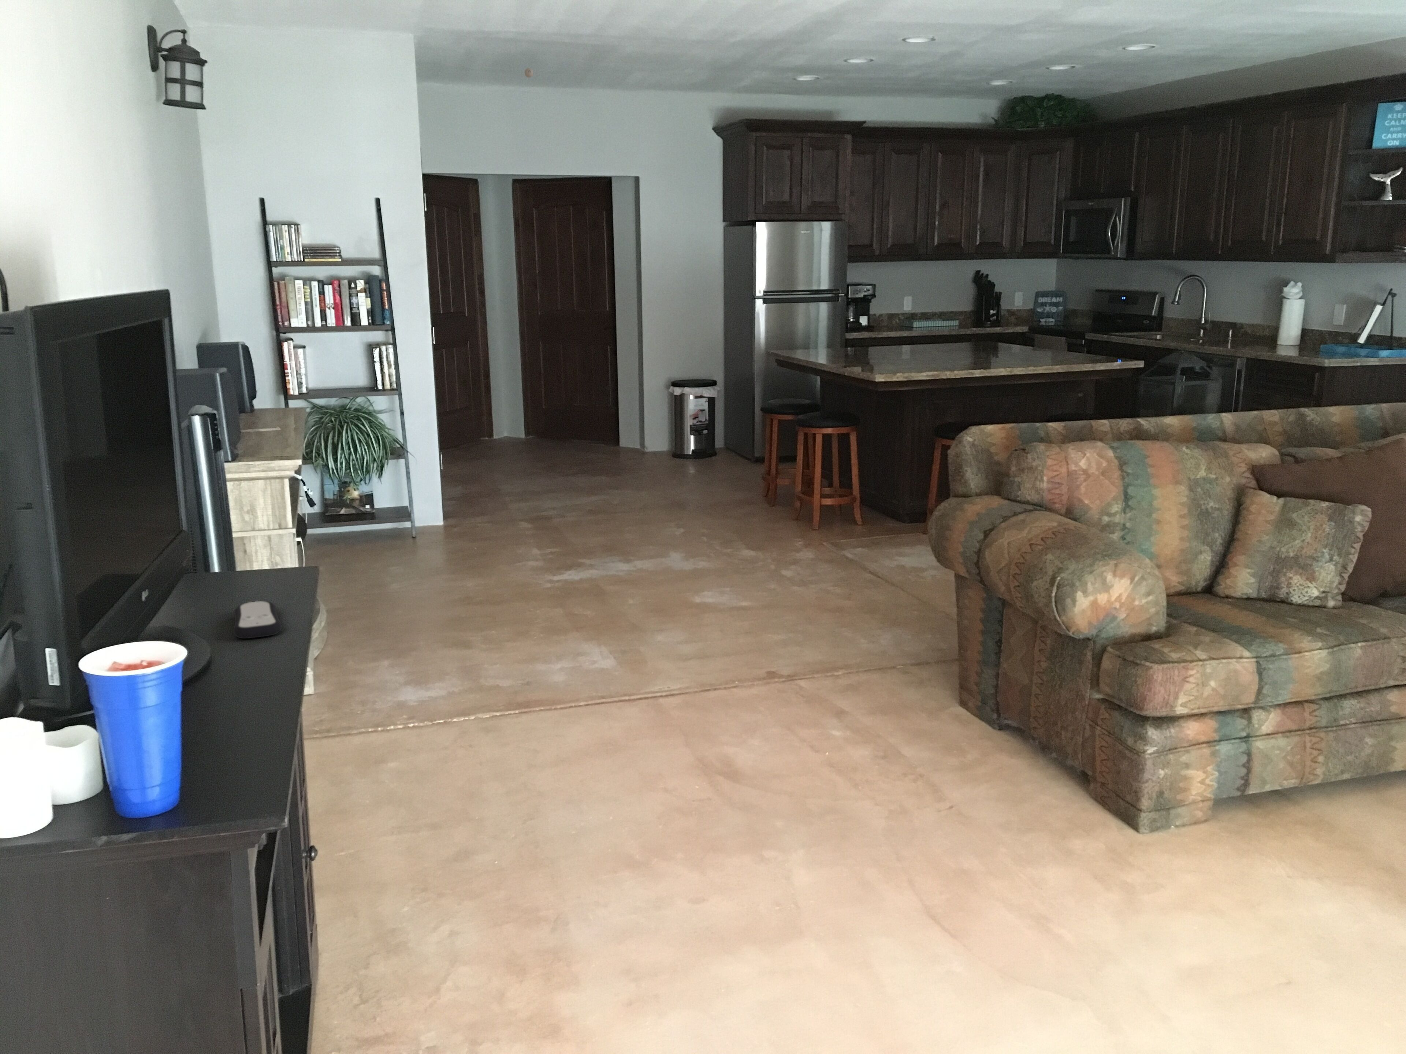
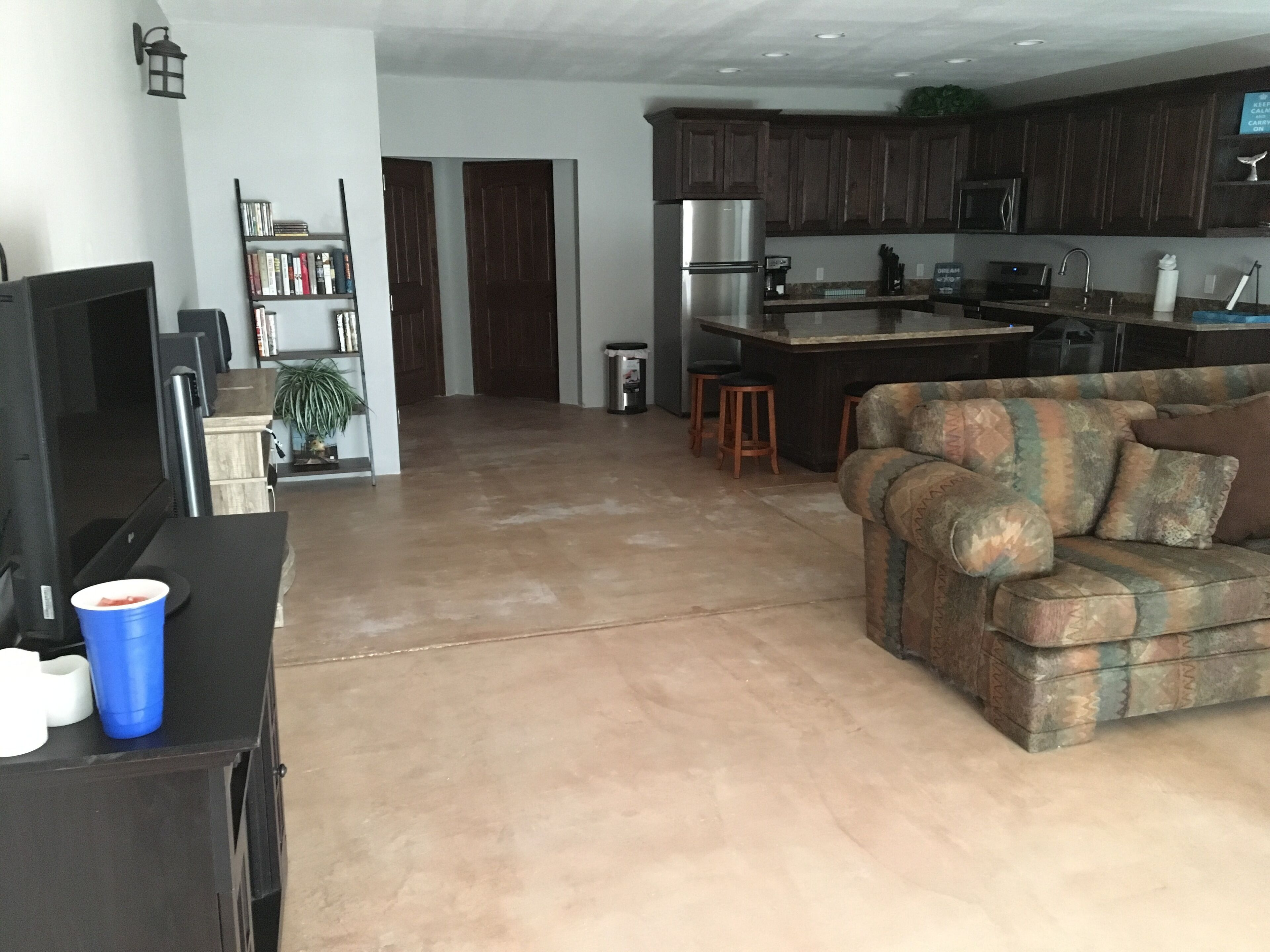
- remote control [232,600,282,639]
- eyeball [525,68,534,78]
